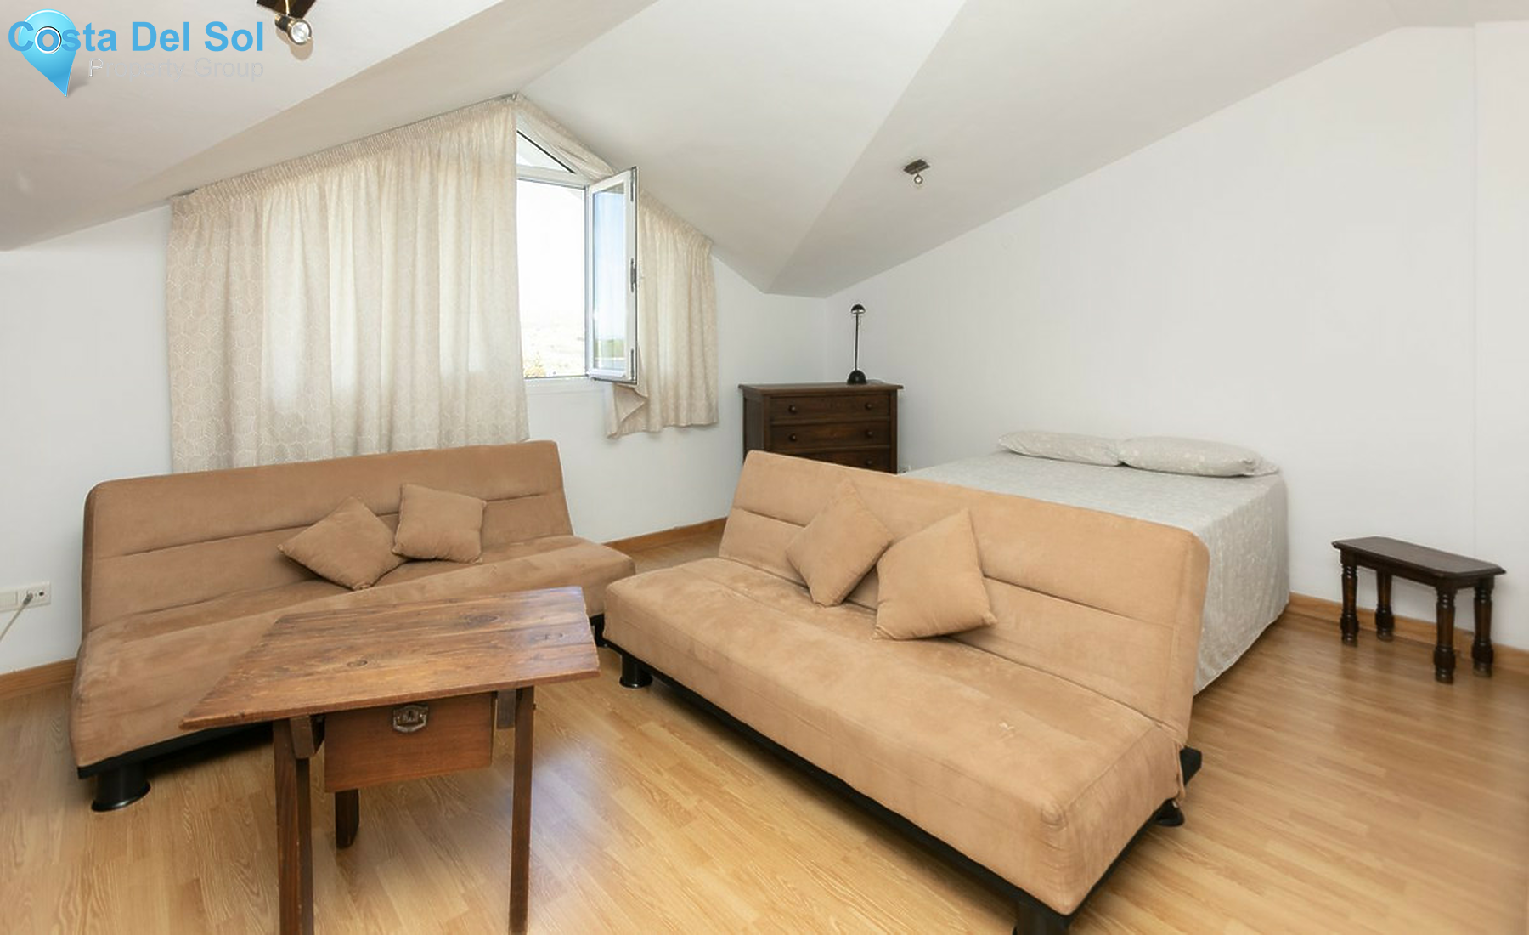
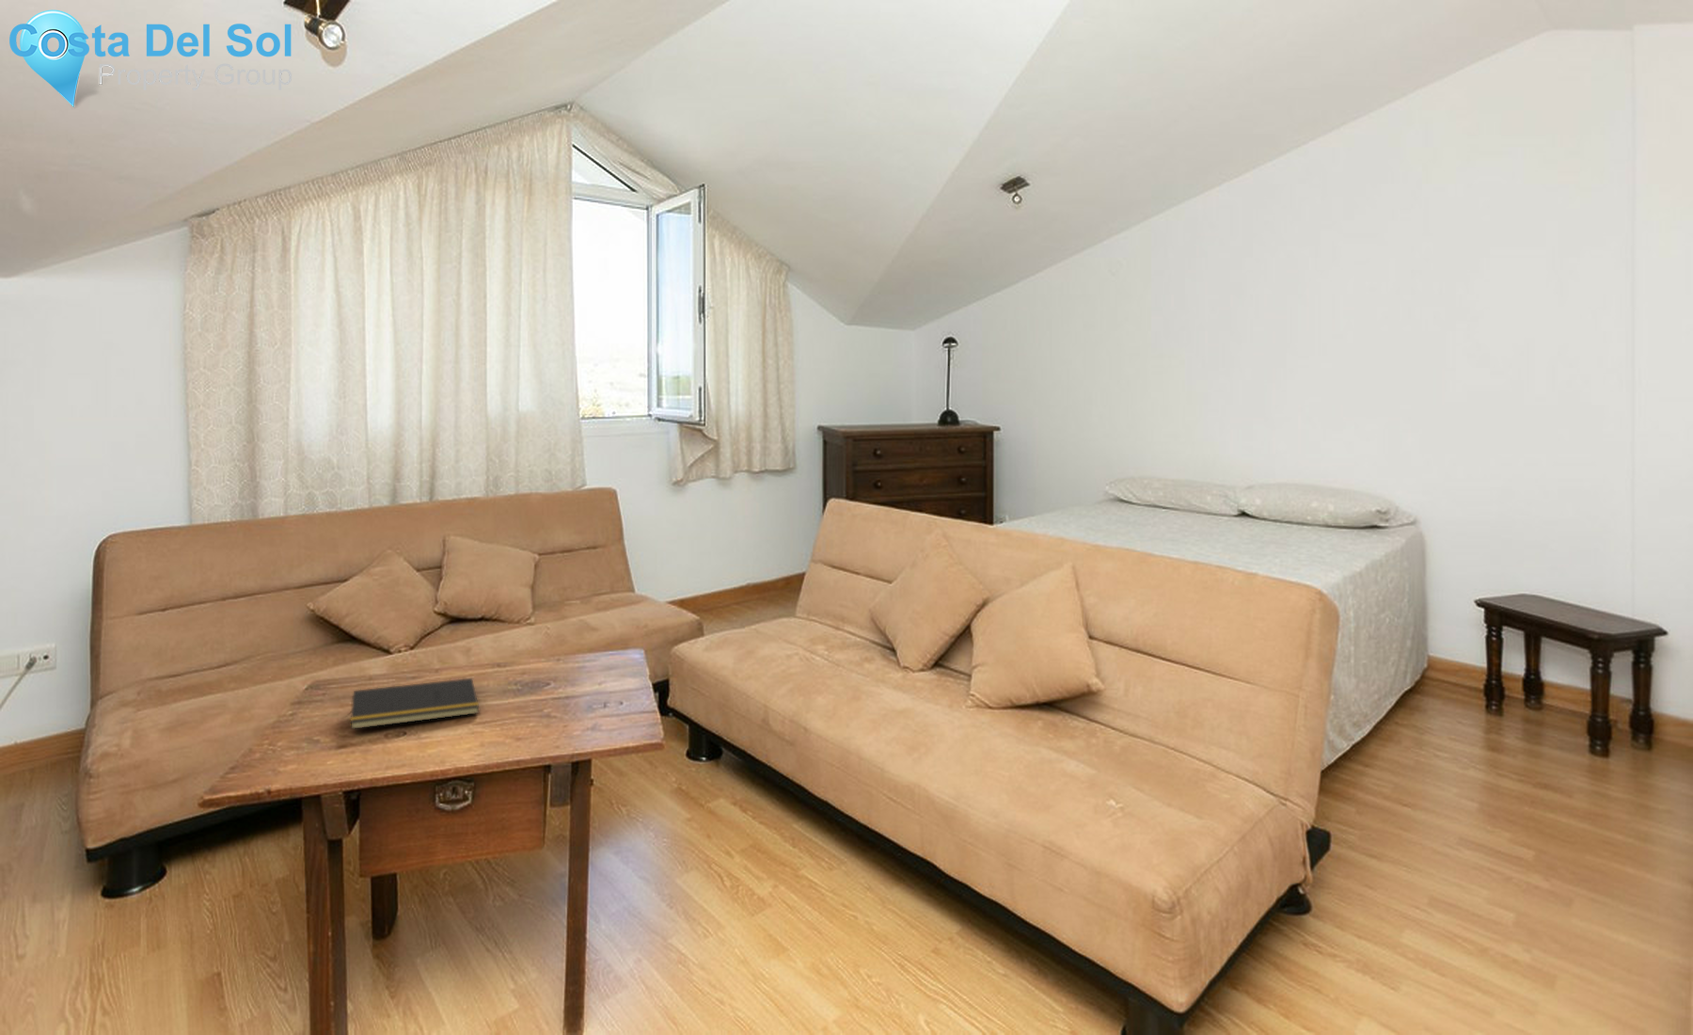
+ notepad [349,677,480,730]
